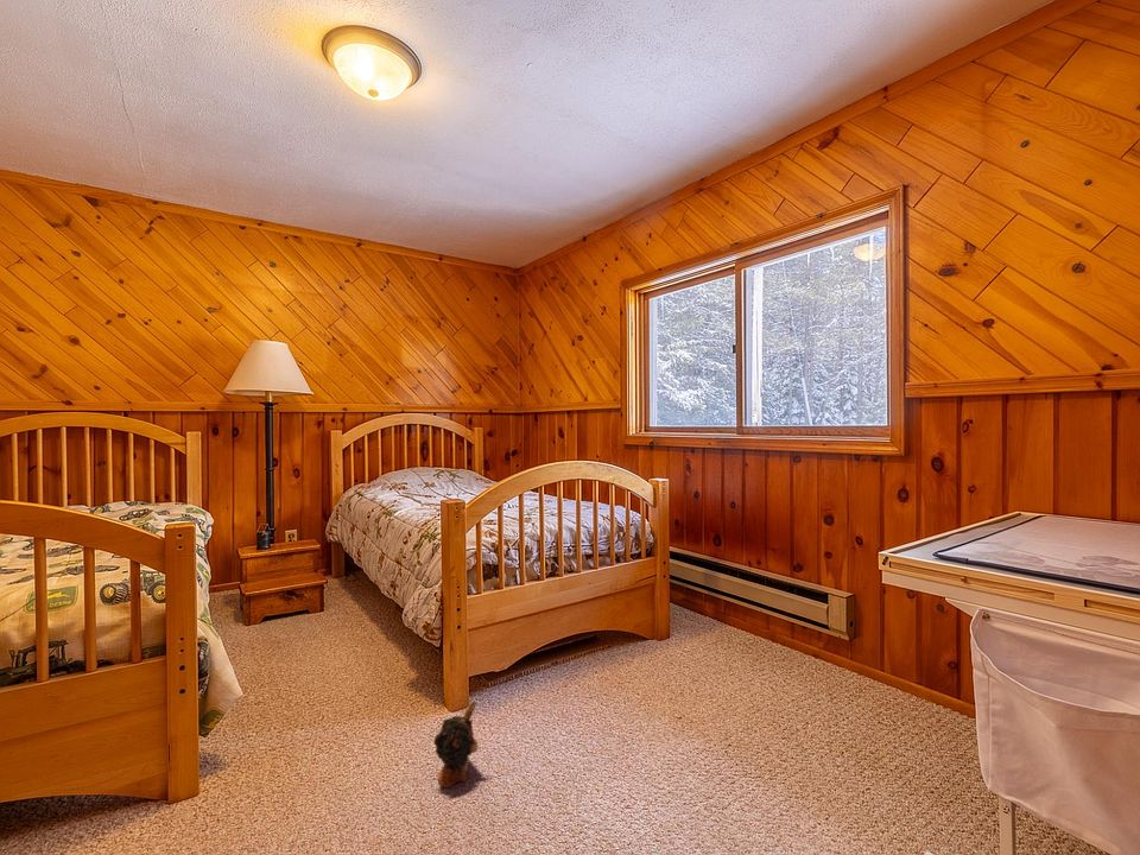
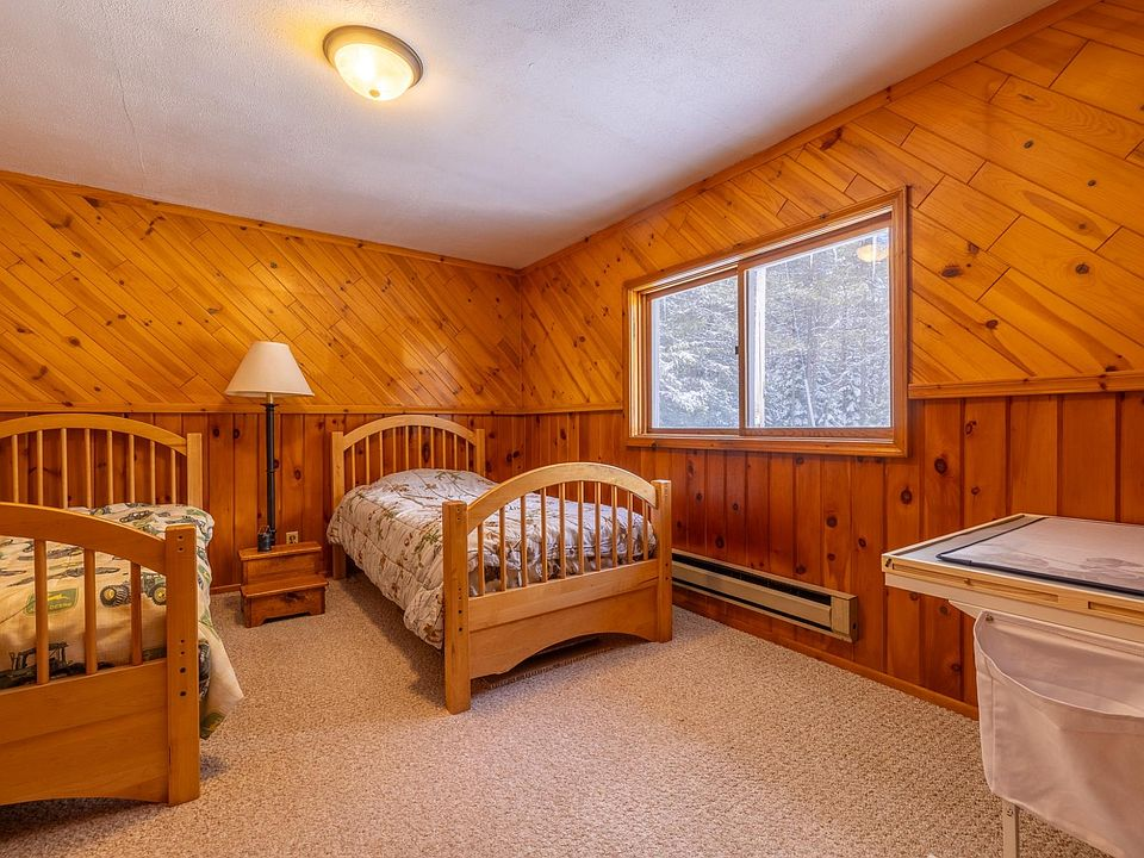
- plush toy [432,699,480,788]
